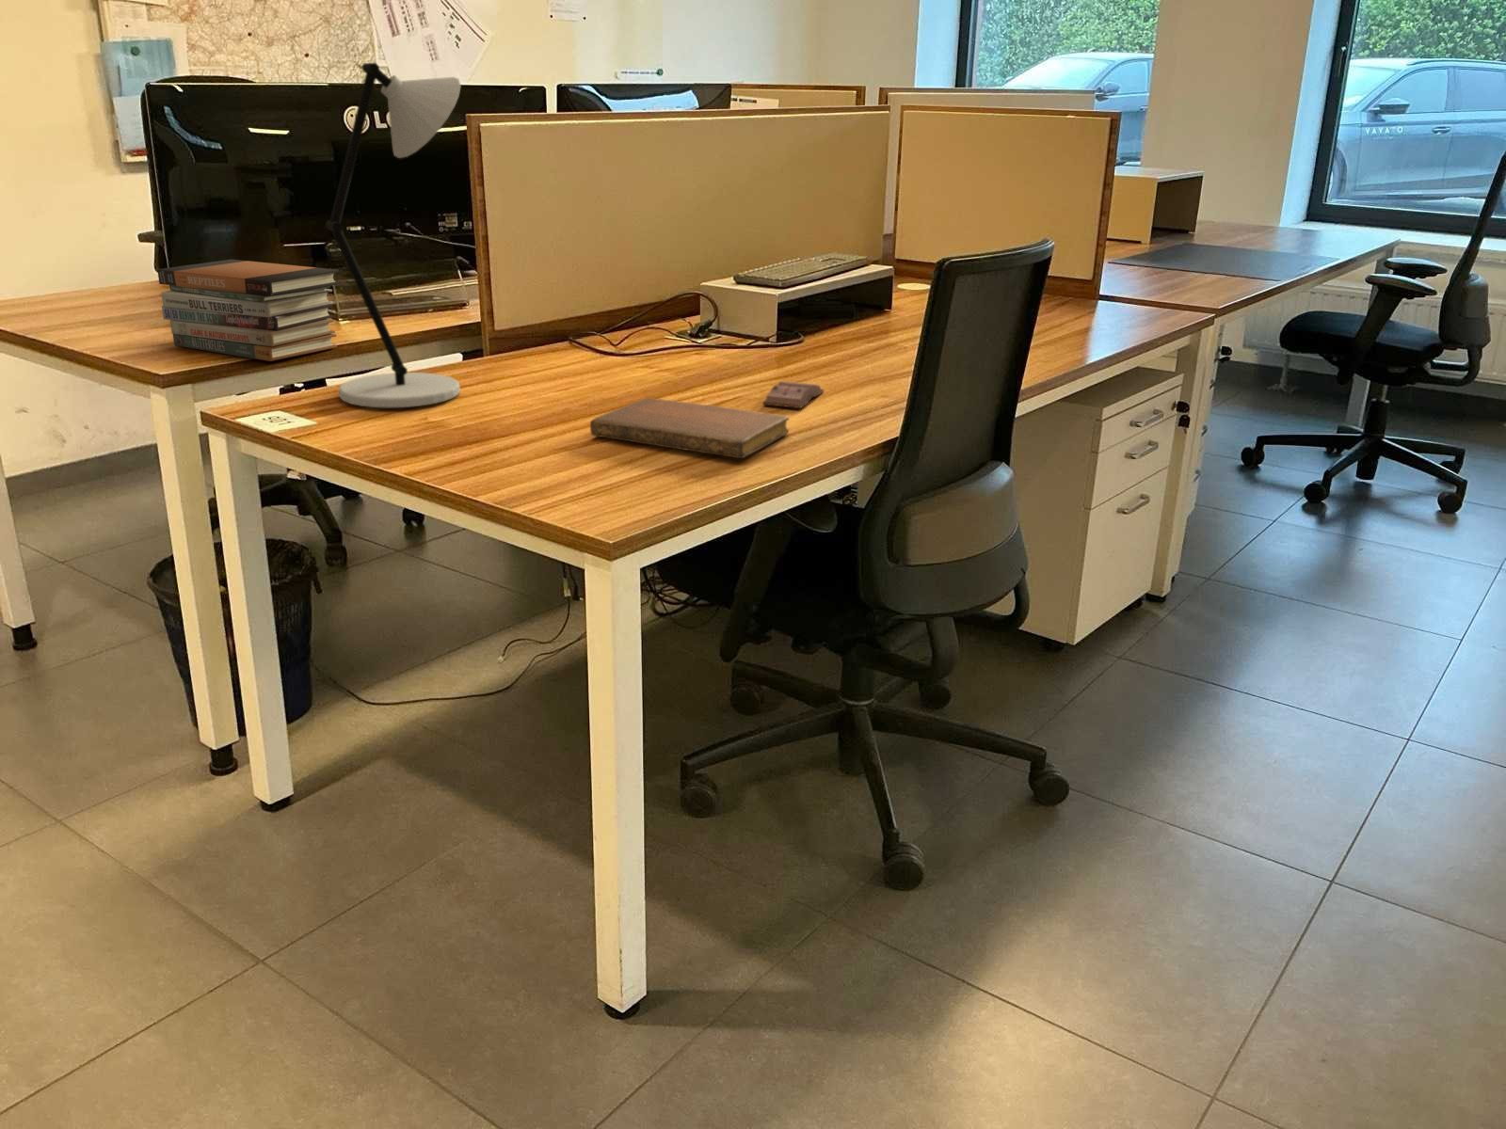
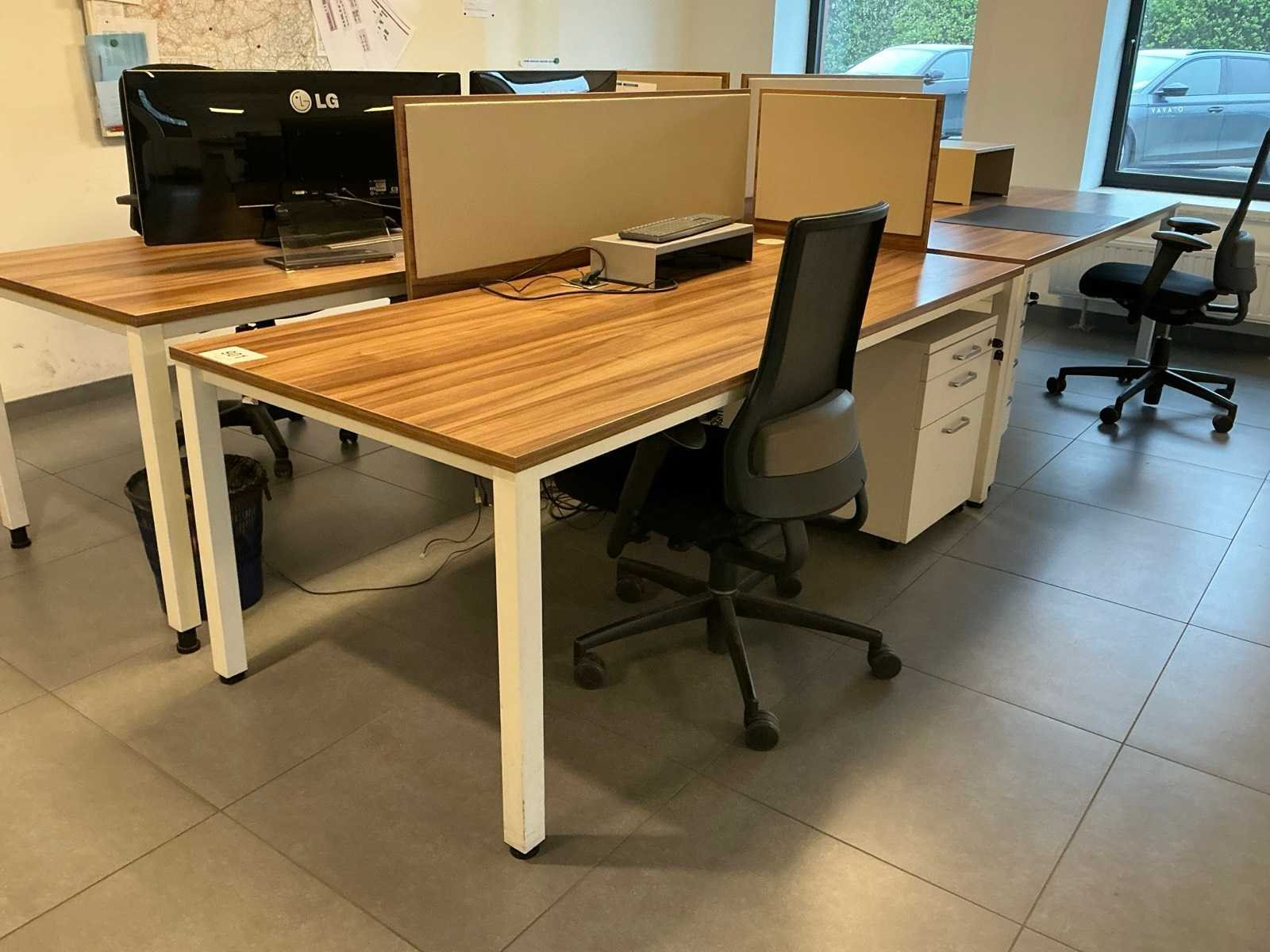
- notebook [589,397,790,459]
- desk lamp [325,62,461,408]
- book stack [157,259,342,362]
- book [761,381,824,409]
